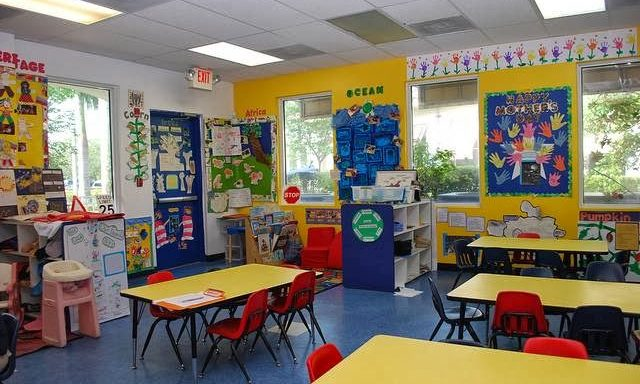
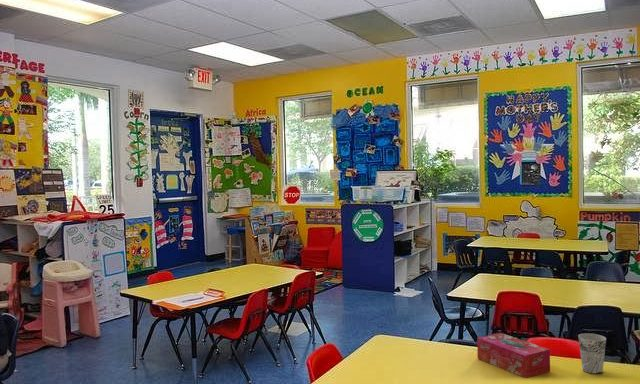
+ tissue box [476,332,551,379]
+ cup [577,332,607,375]
